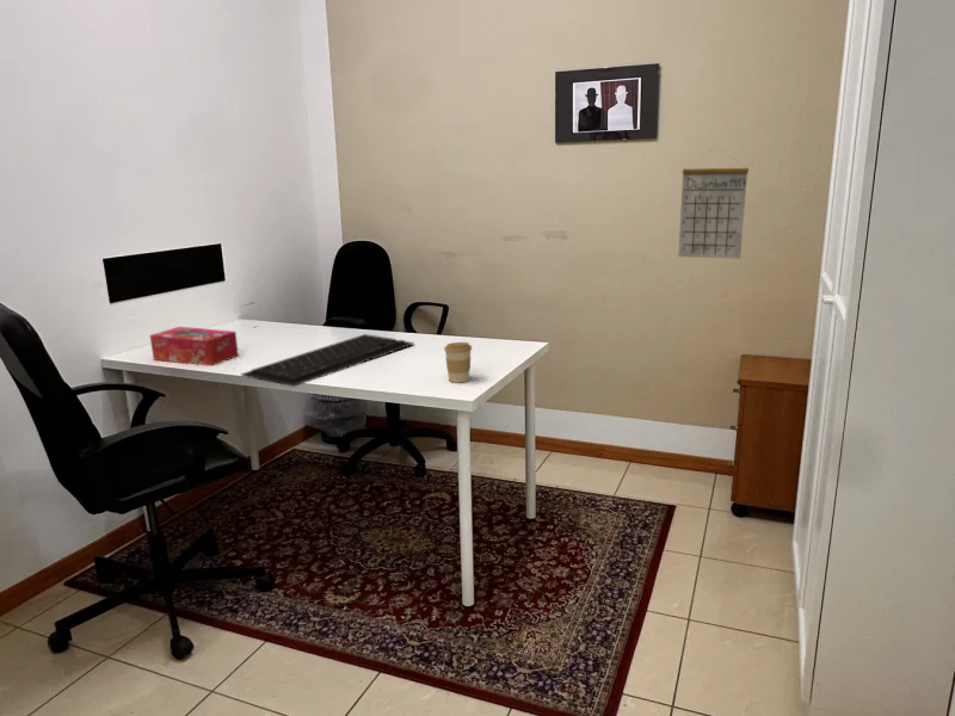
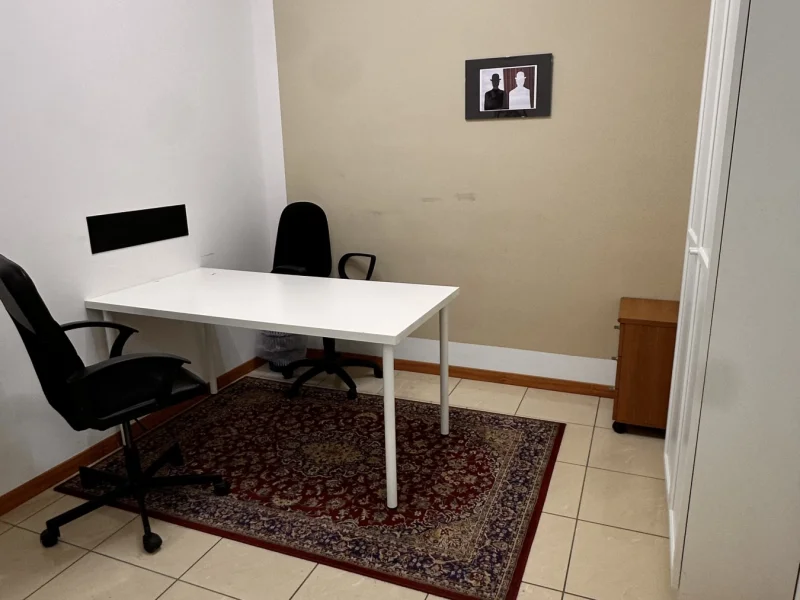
- tissue box [149,326,240,368]
- calendar [677,147,750,260]
- keyboard [240,333,415,388]
- coffee cup [443,341,473,384]
